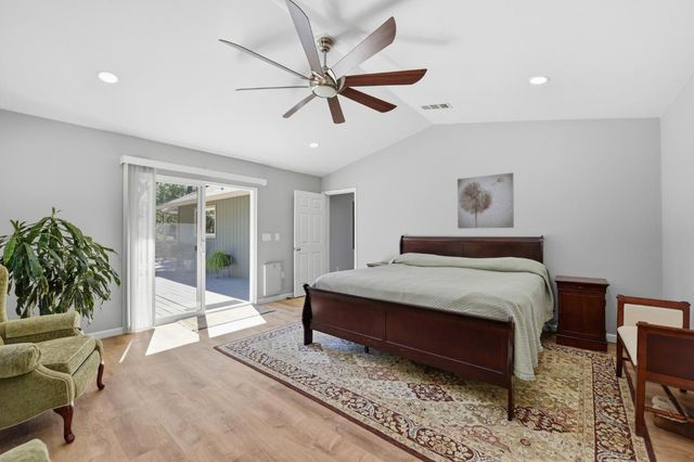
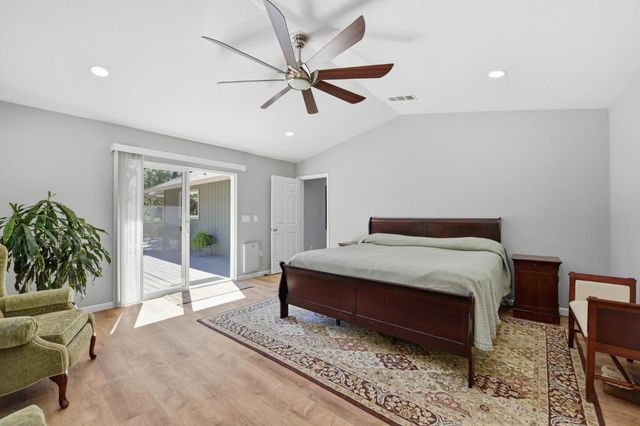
- wall art [457,171,515,230]
